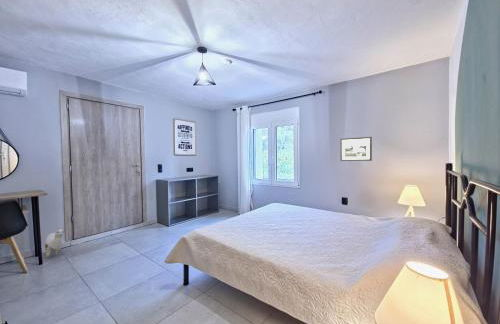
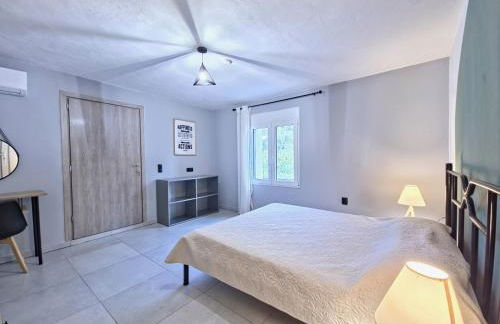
- plush toy [44,226,65,259]
- picture frame [339,136,373,162]
